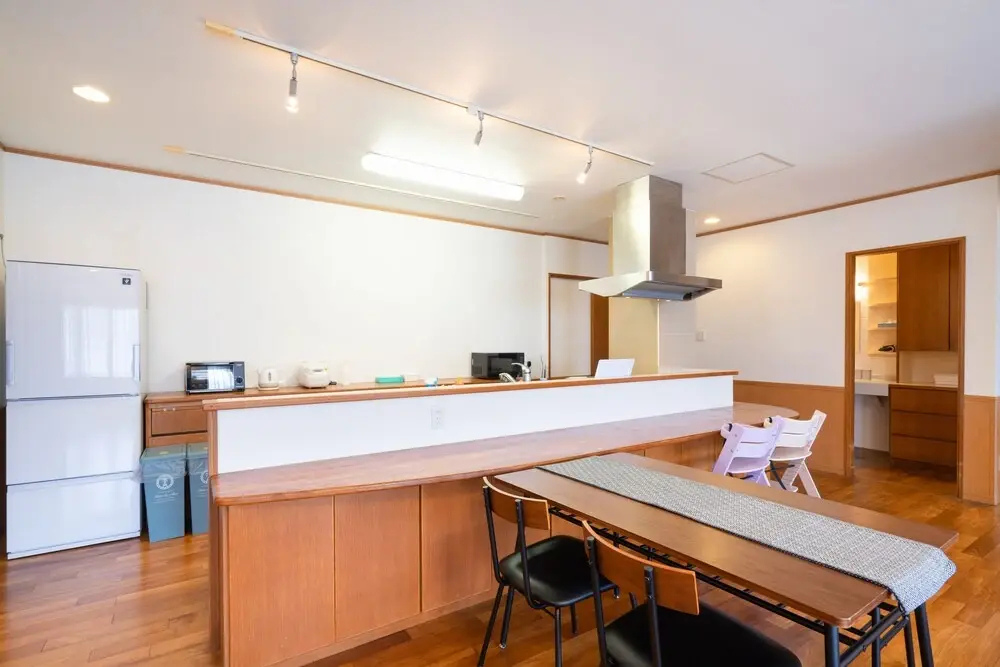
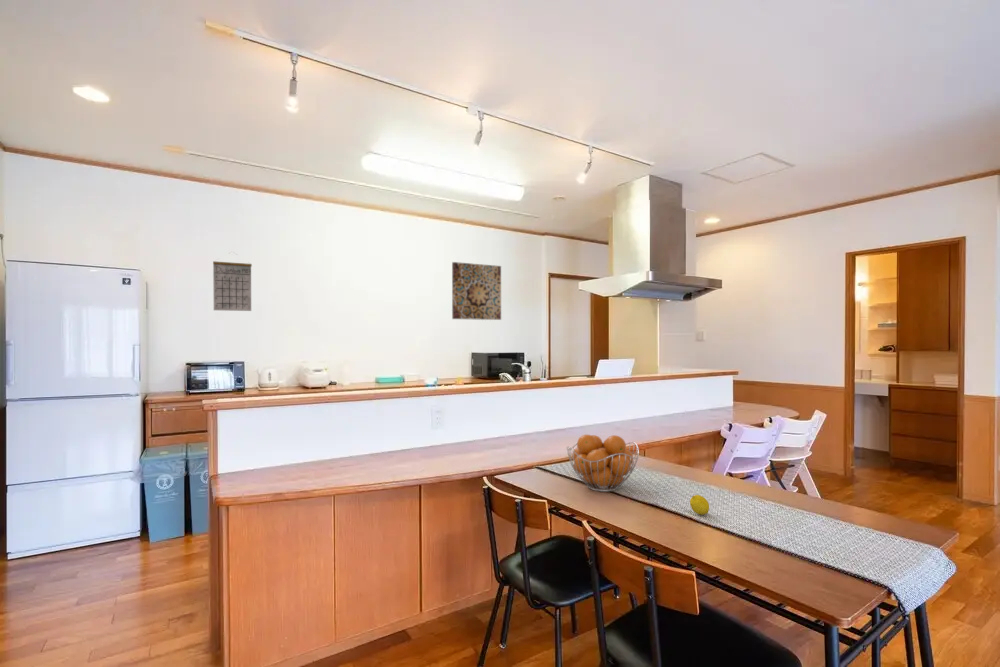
+ calendar [212,250,253,312]
+ wall art [451,261,502,321]
+ fruit basket [566,434,640,493]
+ fruit [689,494,710,516]
